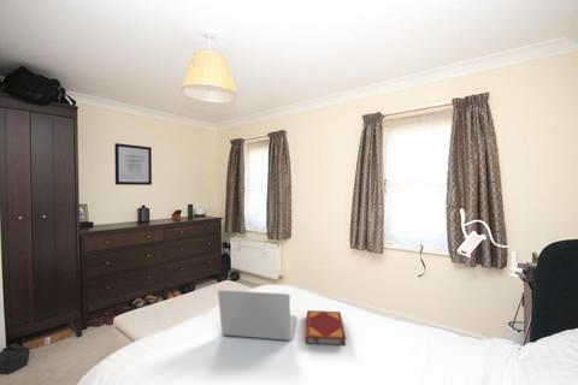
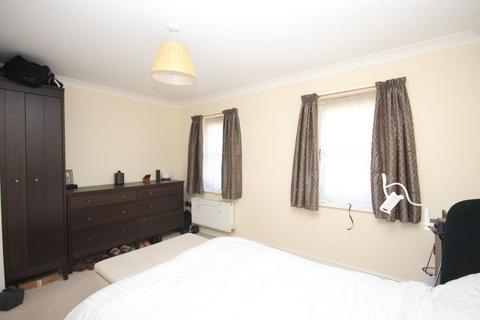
- wall art [113,142,153,186]
- hardback book [305,309,347,346]
- laptop [217,289,297,342]
